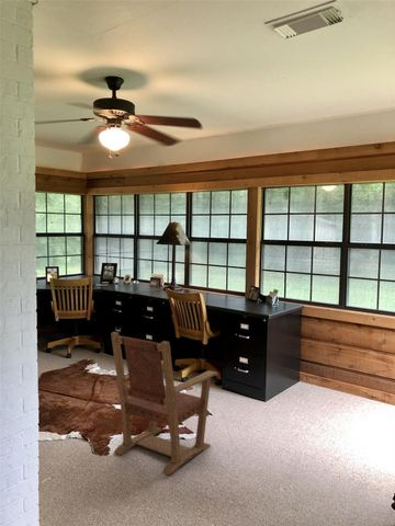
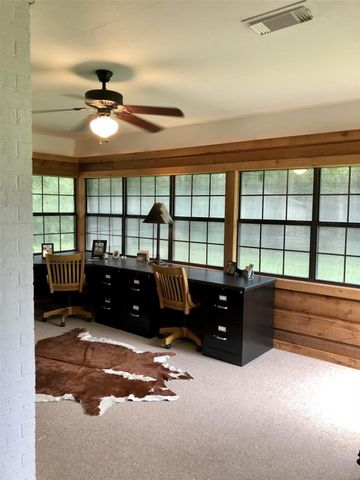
- armchair [110,331,219,476]
